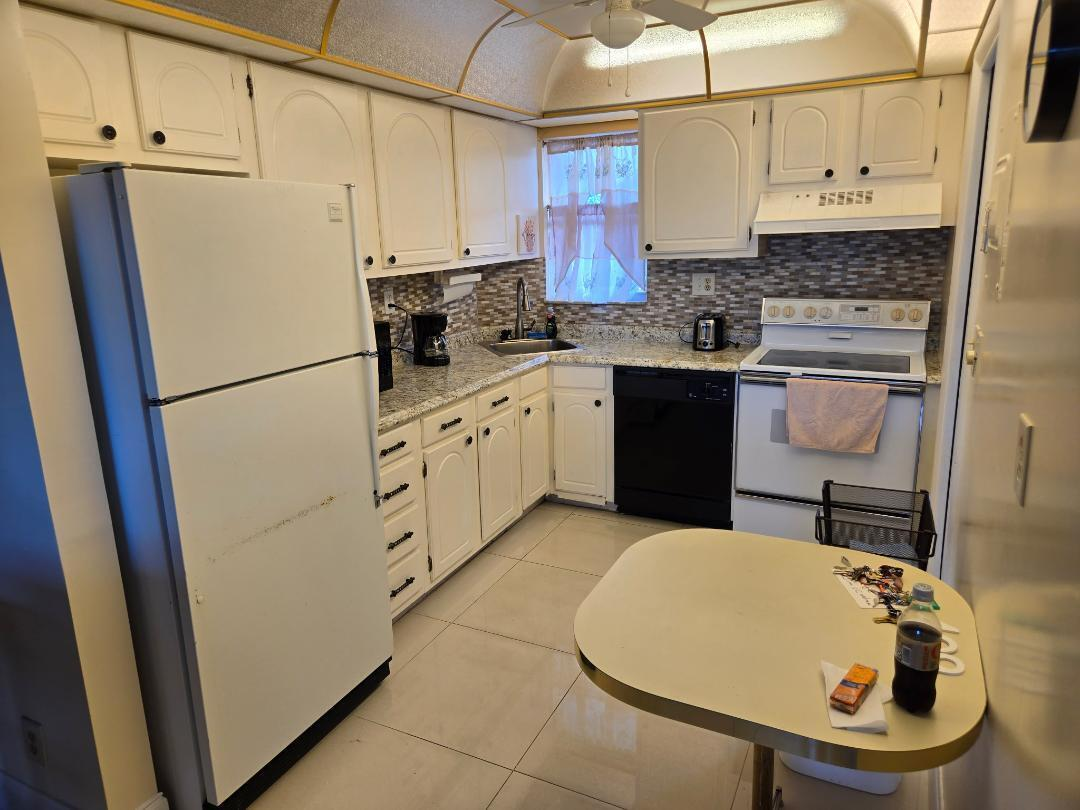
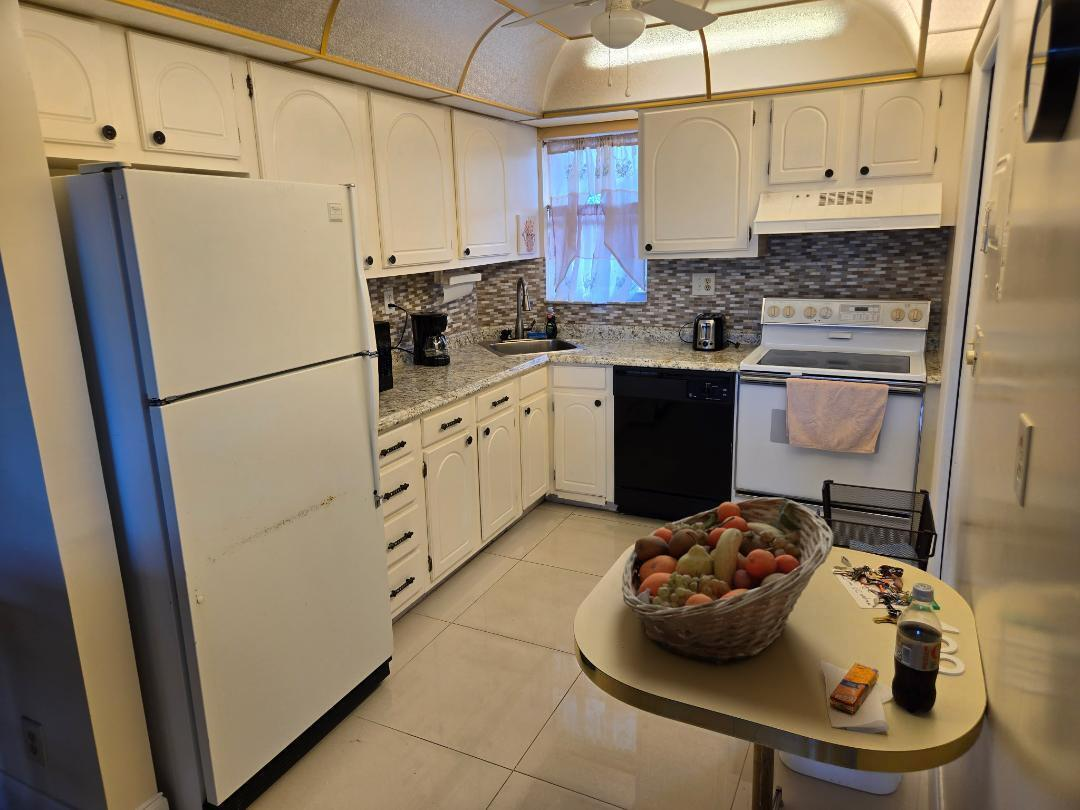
+ fruit basket [621,496,835,665]
